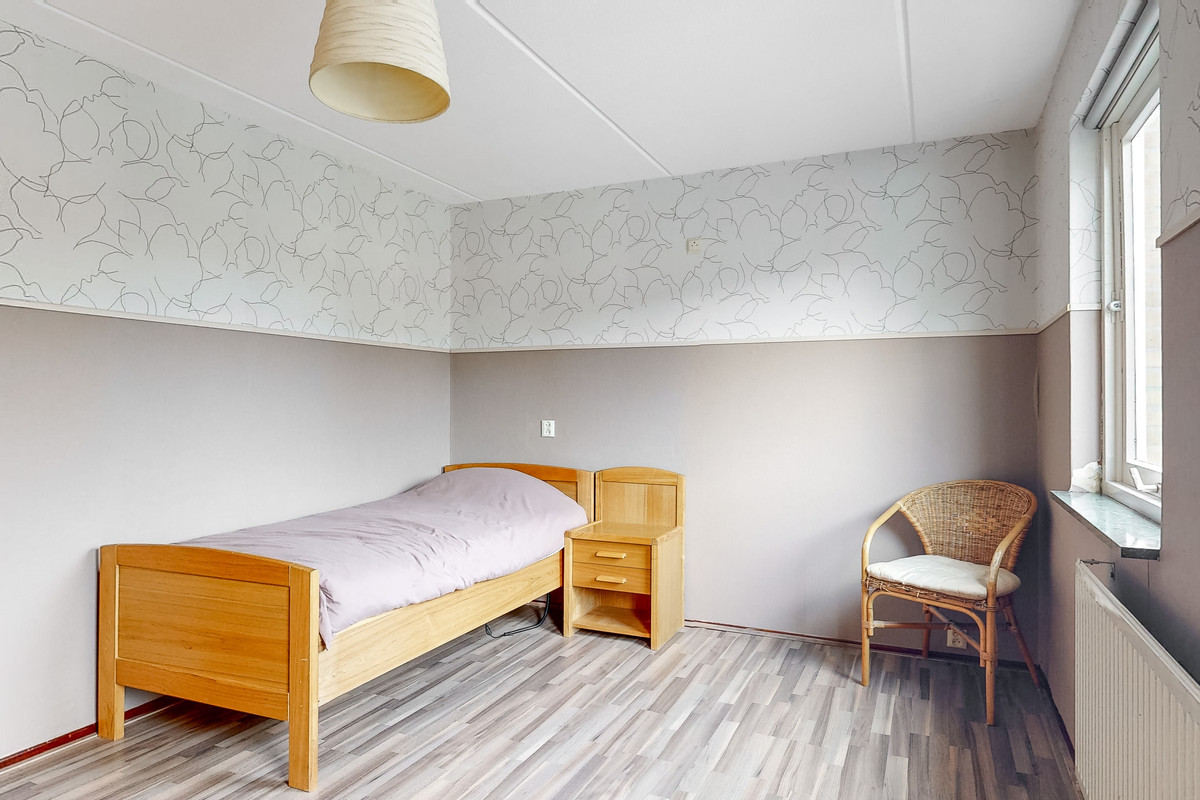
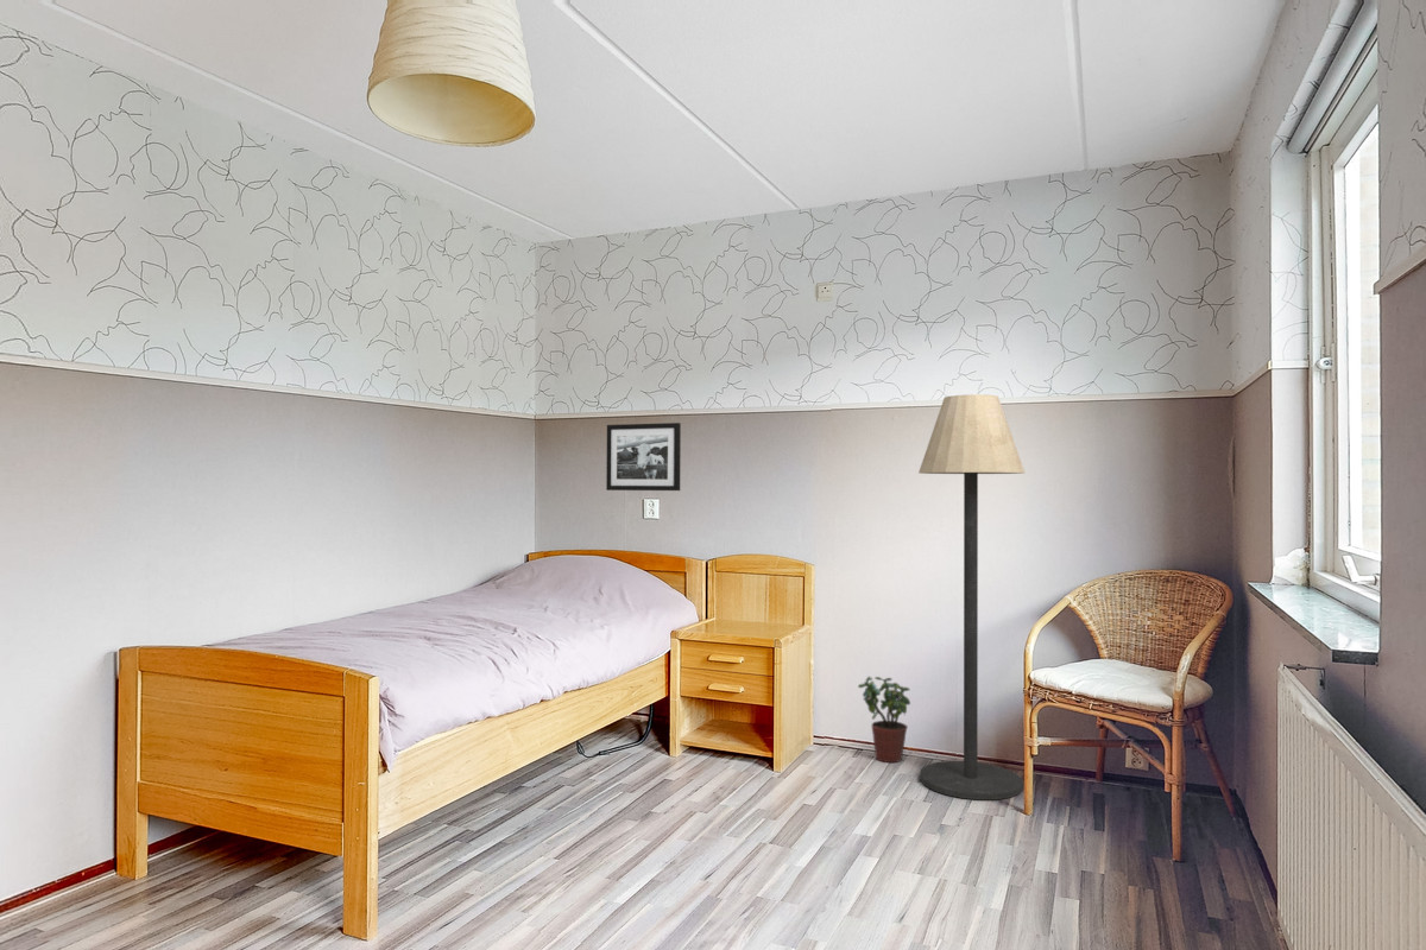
+ floor lamp [917,393,1026,800]
+ potted plant [857,676,911,764]
+ picture frame [605,422,682,492]
